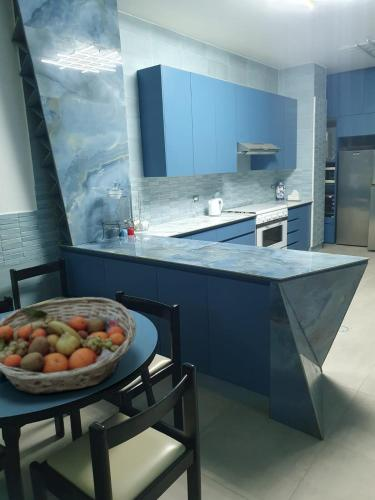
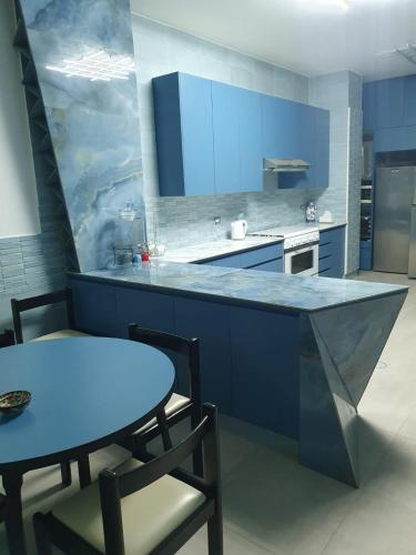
- fruit basket [0,296,137,396]
